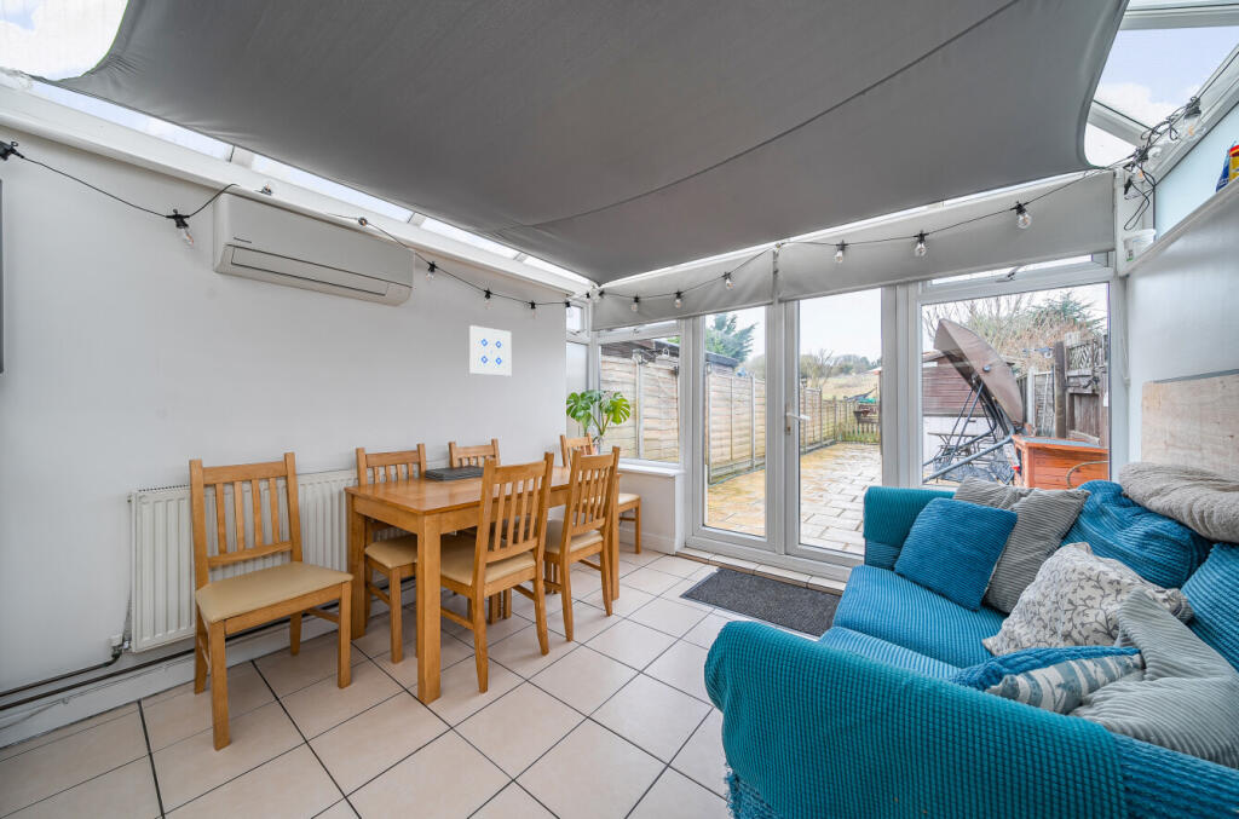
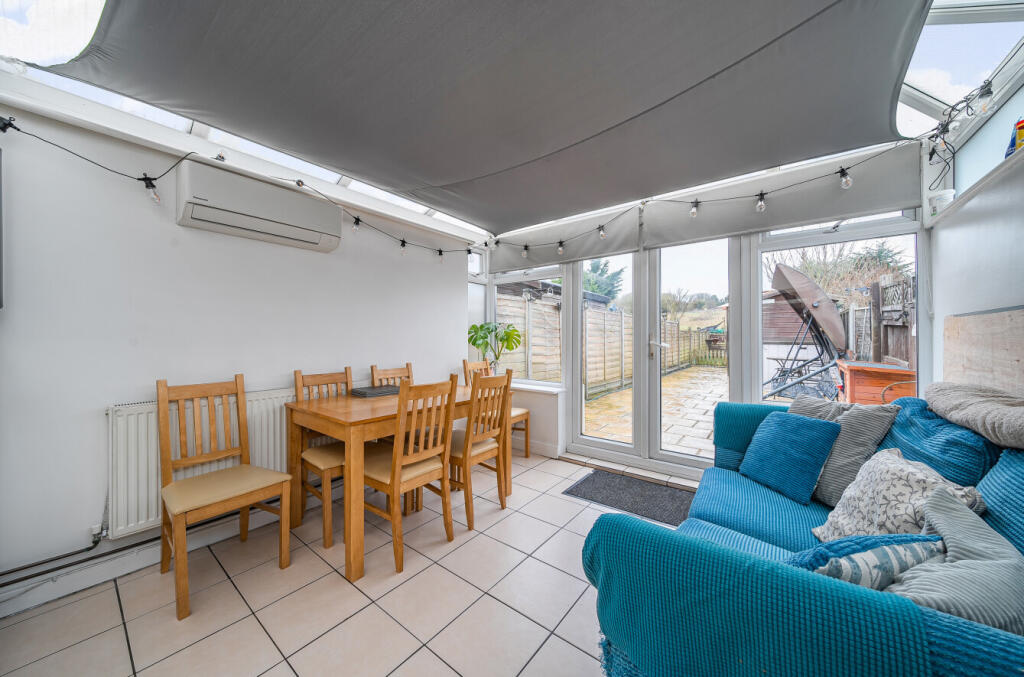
- wall art [468,324,512,376]
